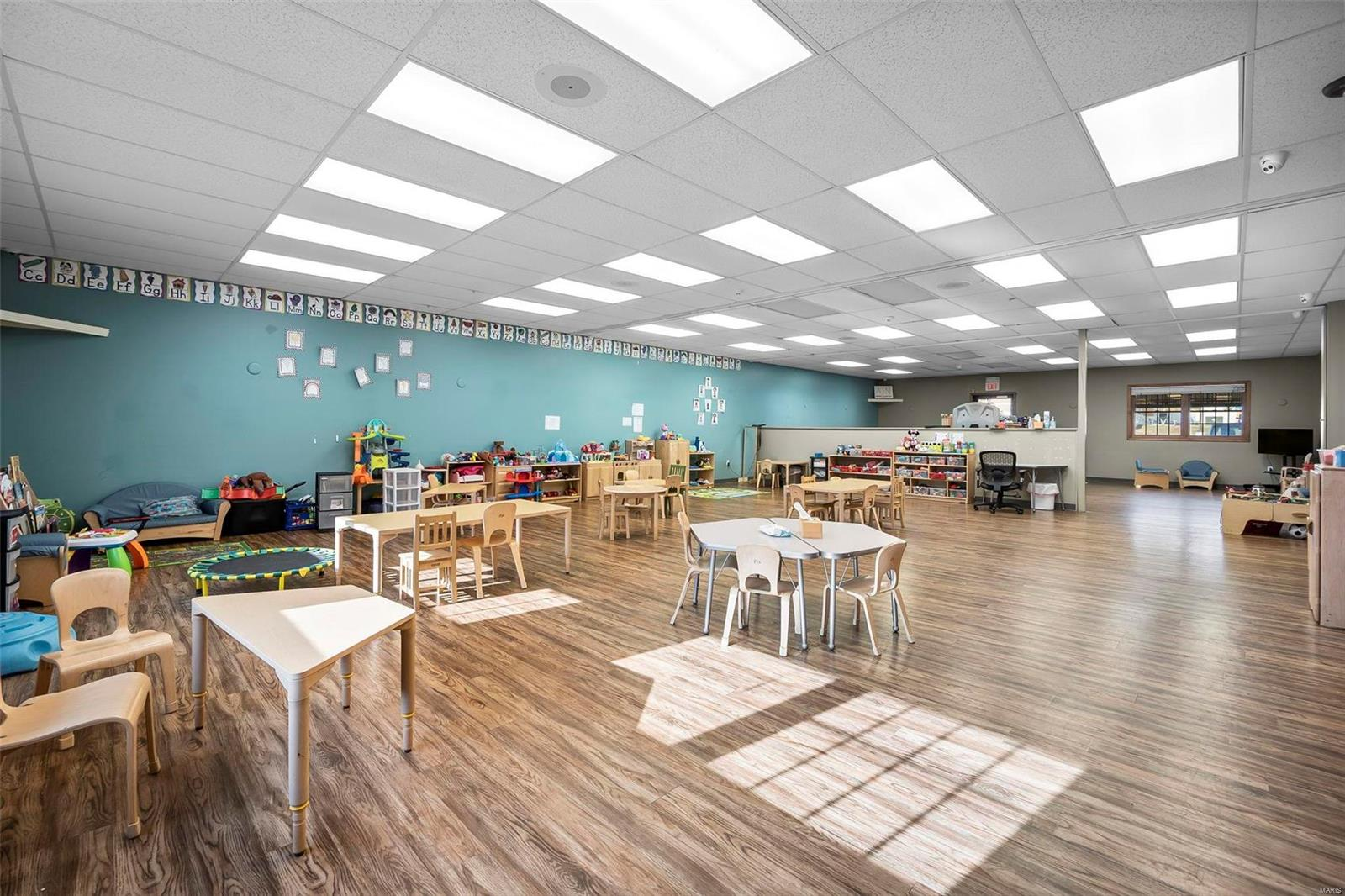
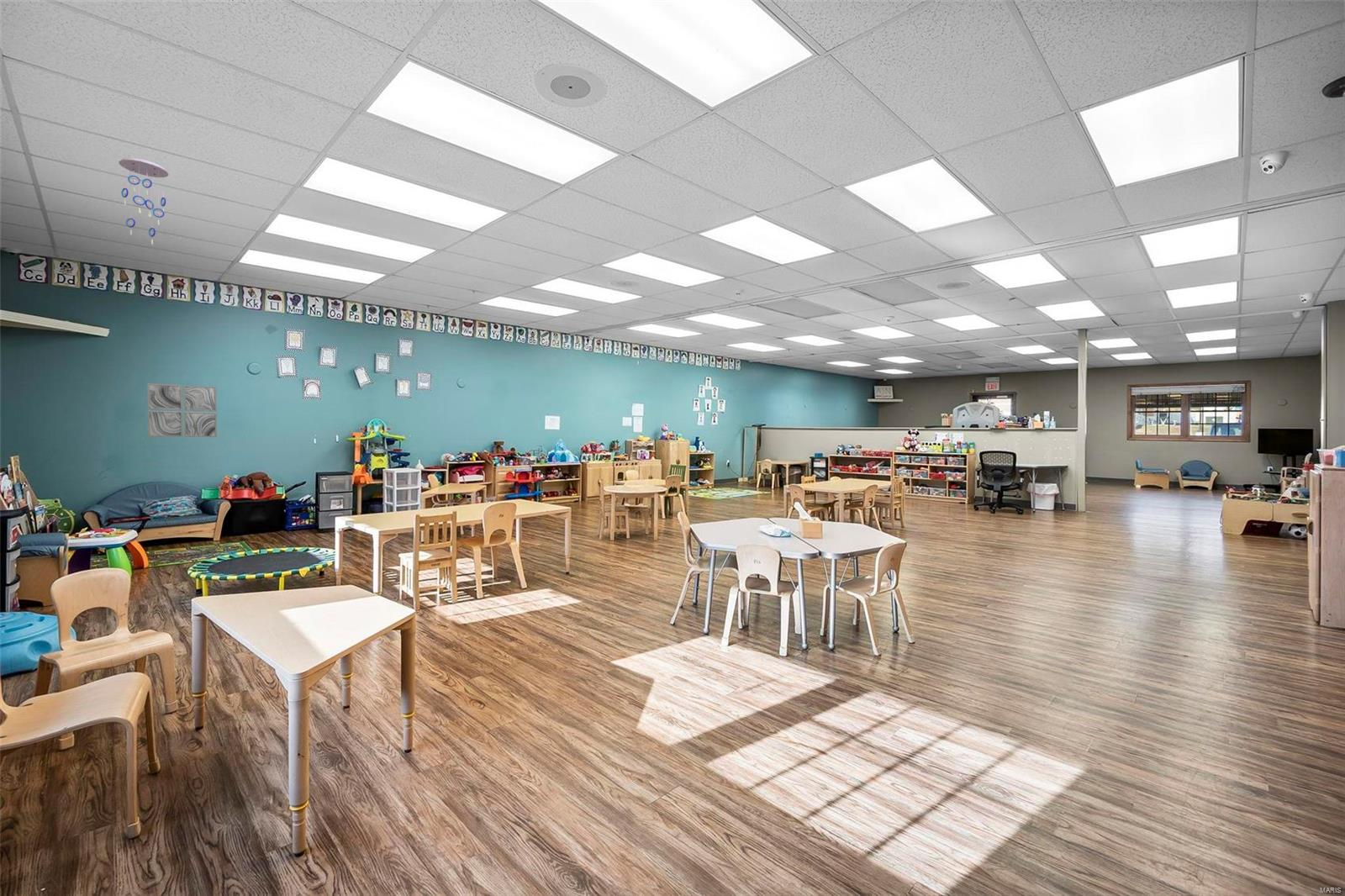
+ wall art [146,382,218,438]
+ ceiling mobile [118,157,170,245]
